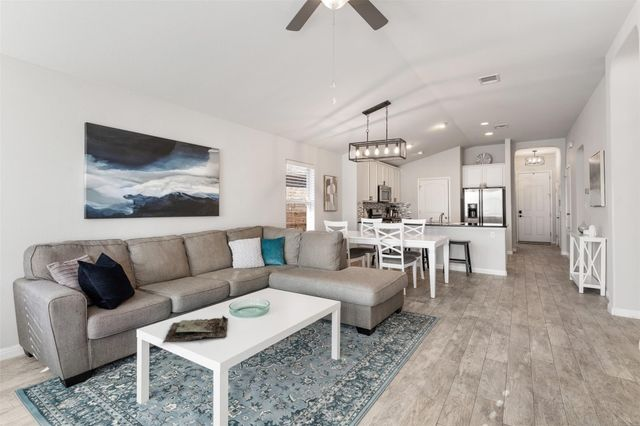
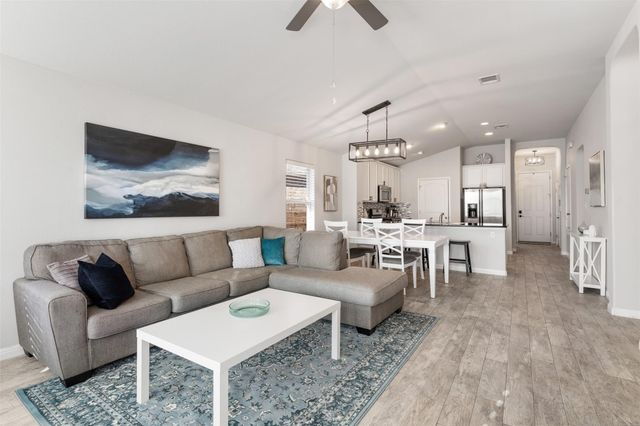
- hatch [162,315,229,344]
